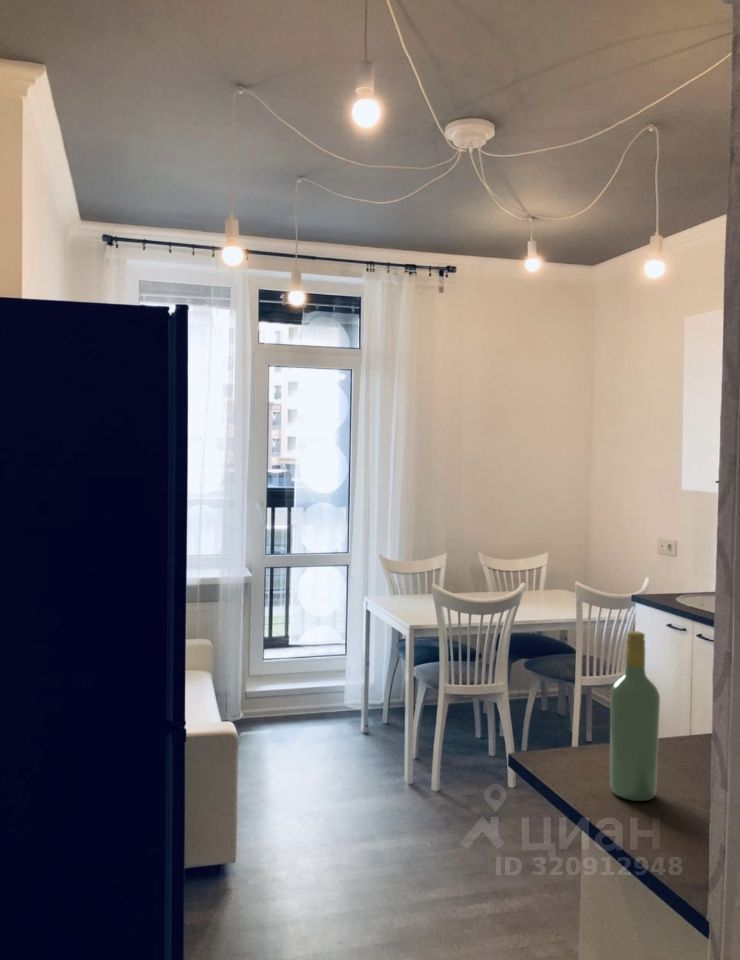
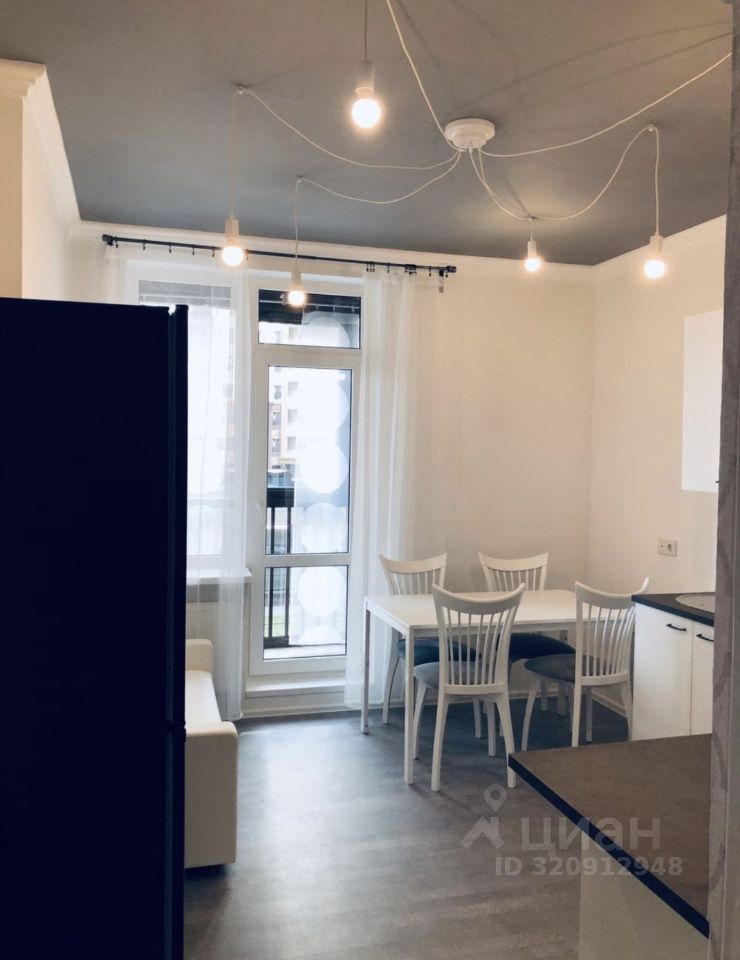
- wine bottle [609,630,661,802]
